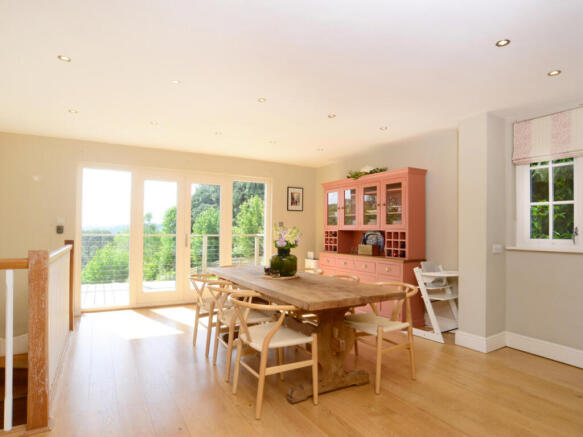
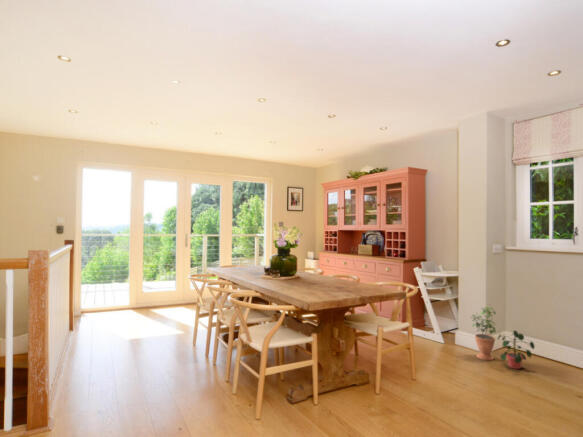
+ potted plant [470,303,497,361]
+ potted plant [497,329,536,370]
